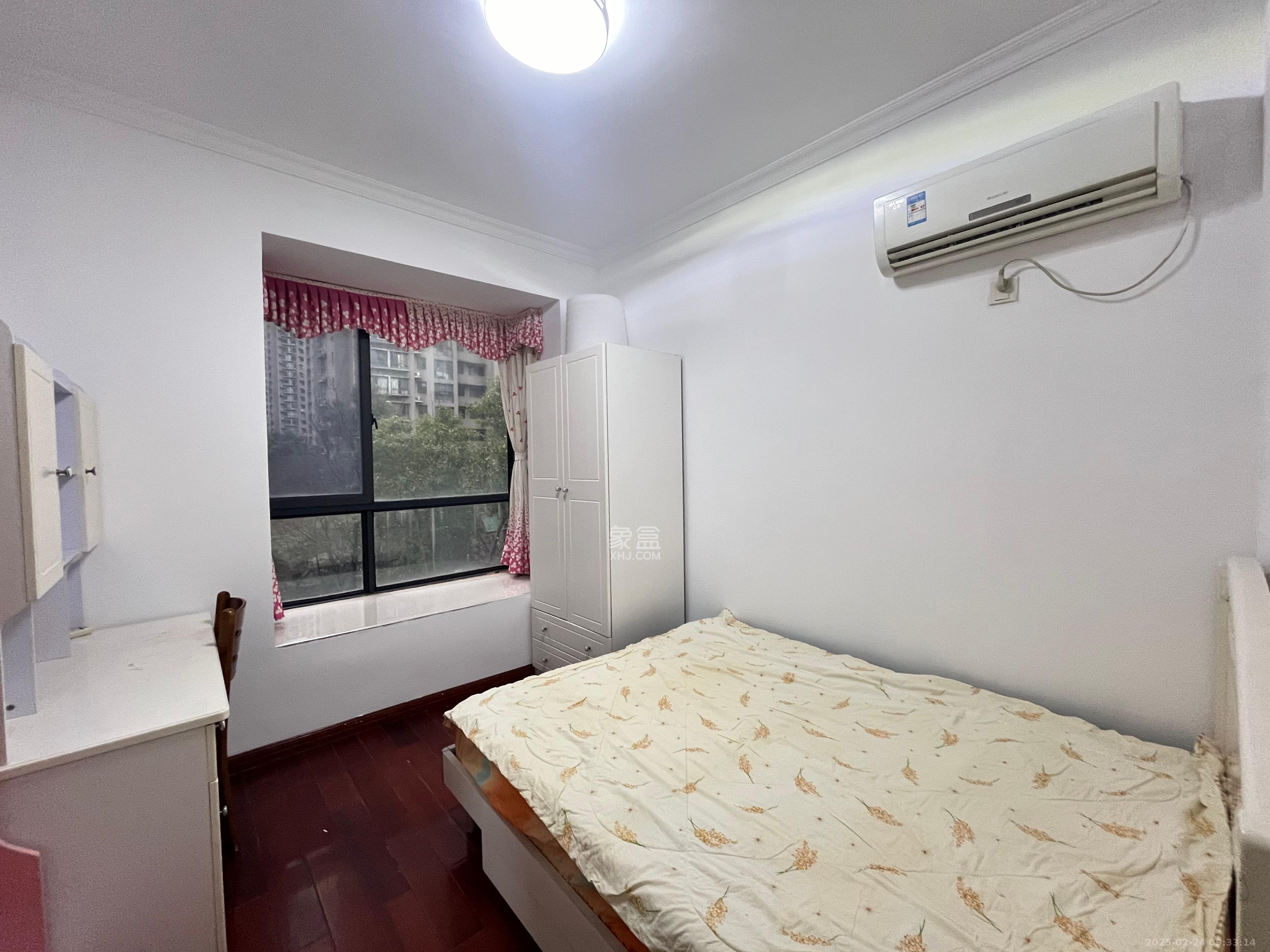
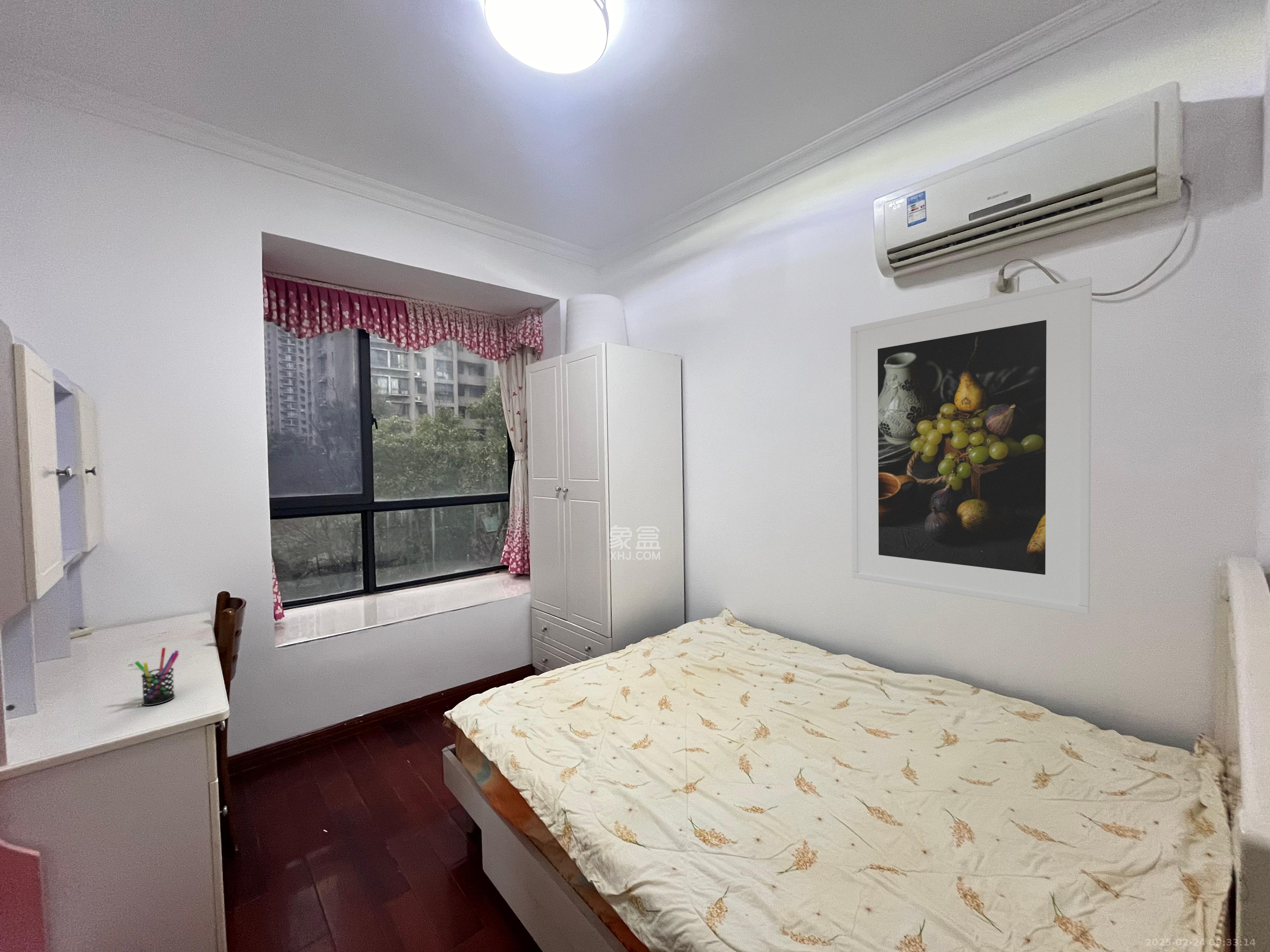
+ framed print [850,277,1092,615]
+ pen holder [134,647,180,706]
